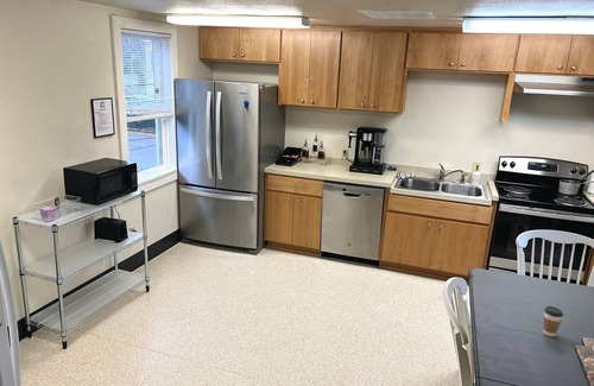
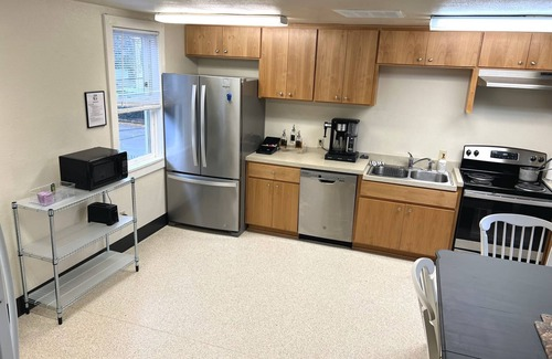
- coffee cup [542,305,564,337]
